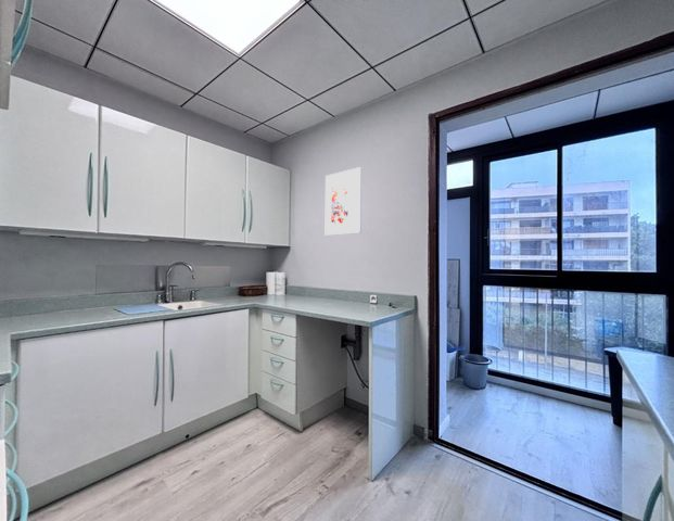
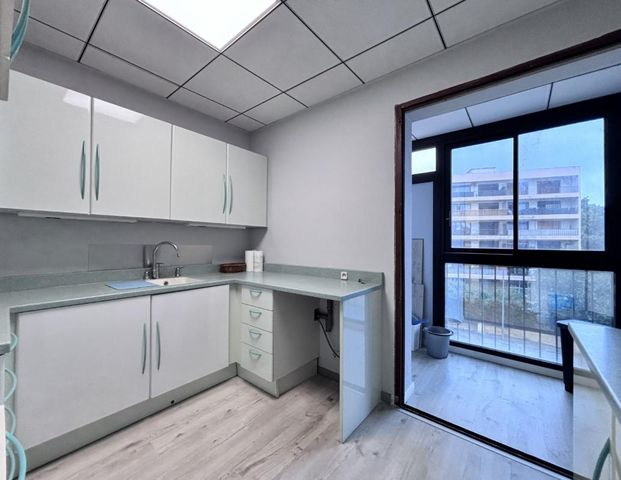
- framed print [325,166,363,237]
